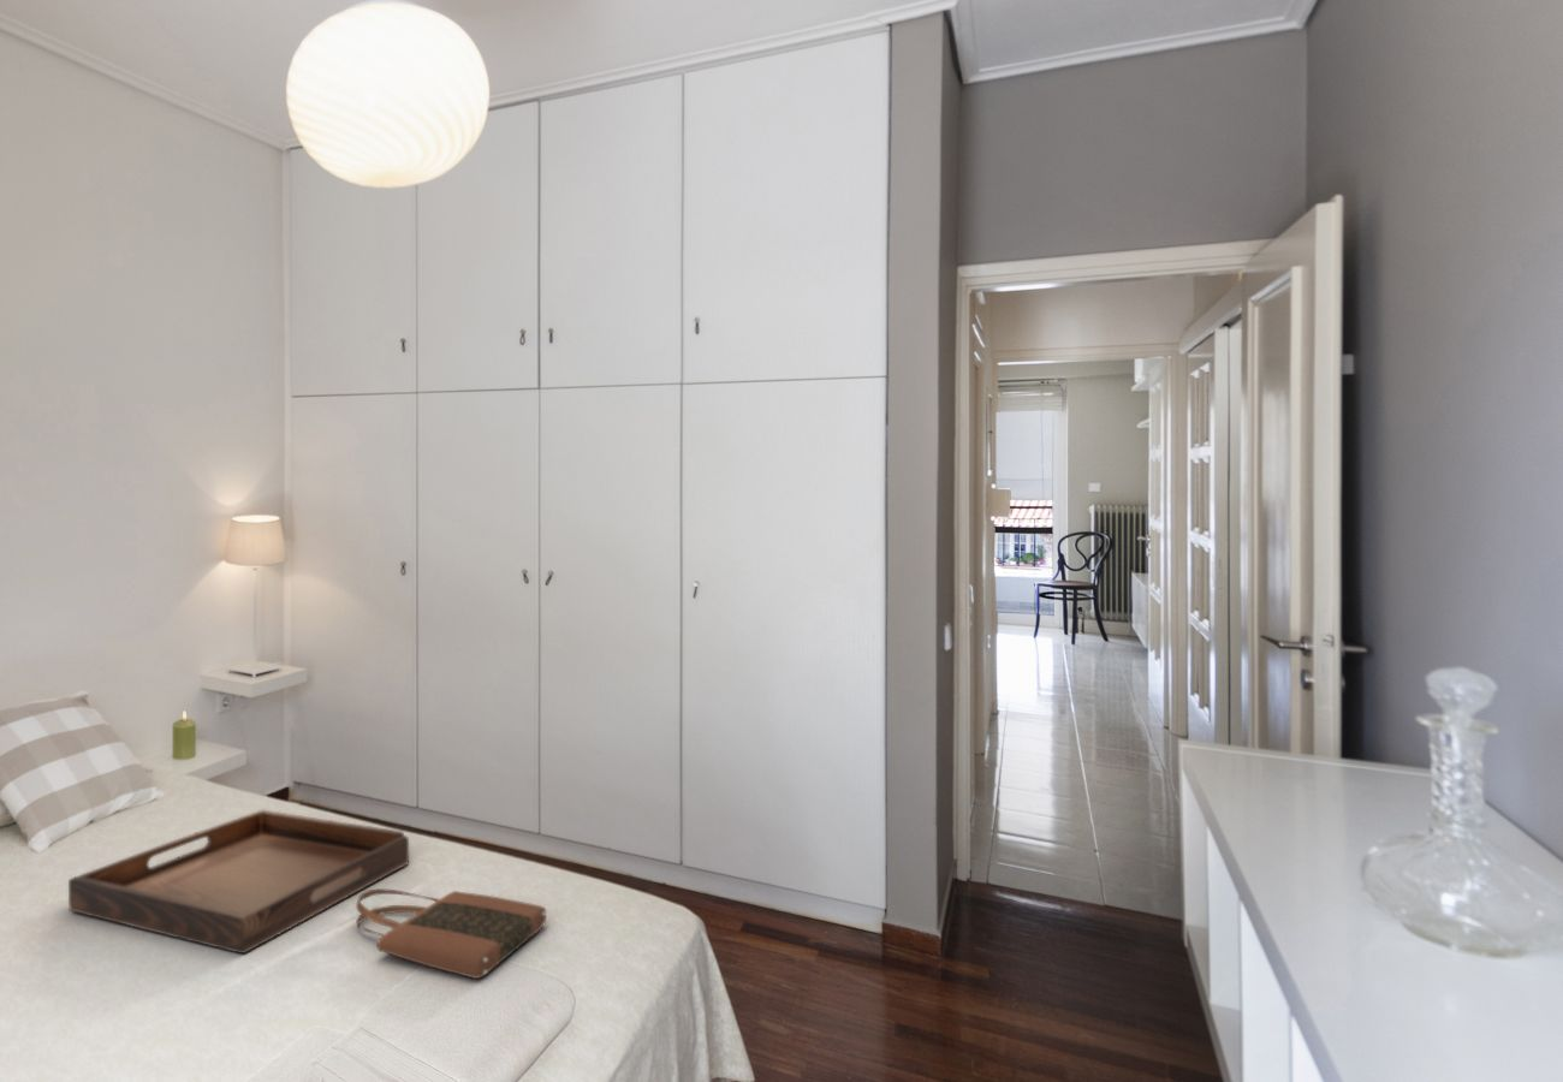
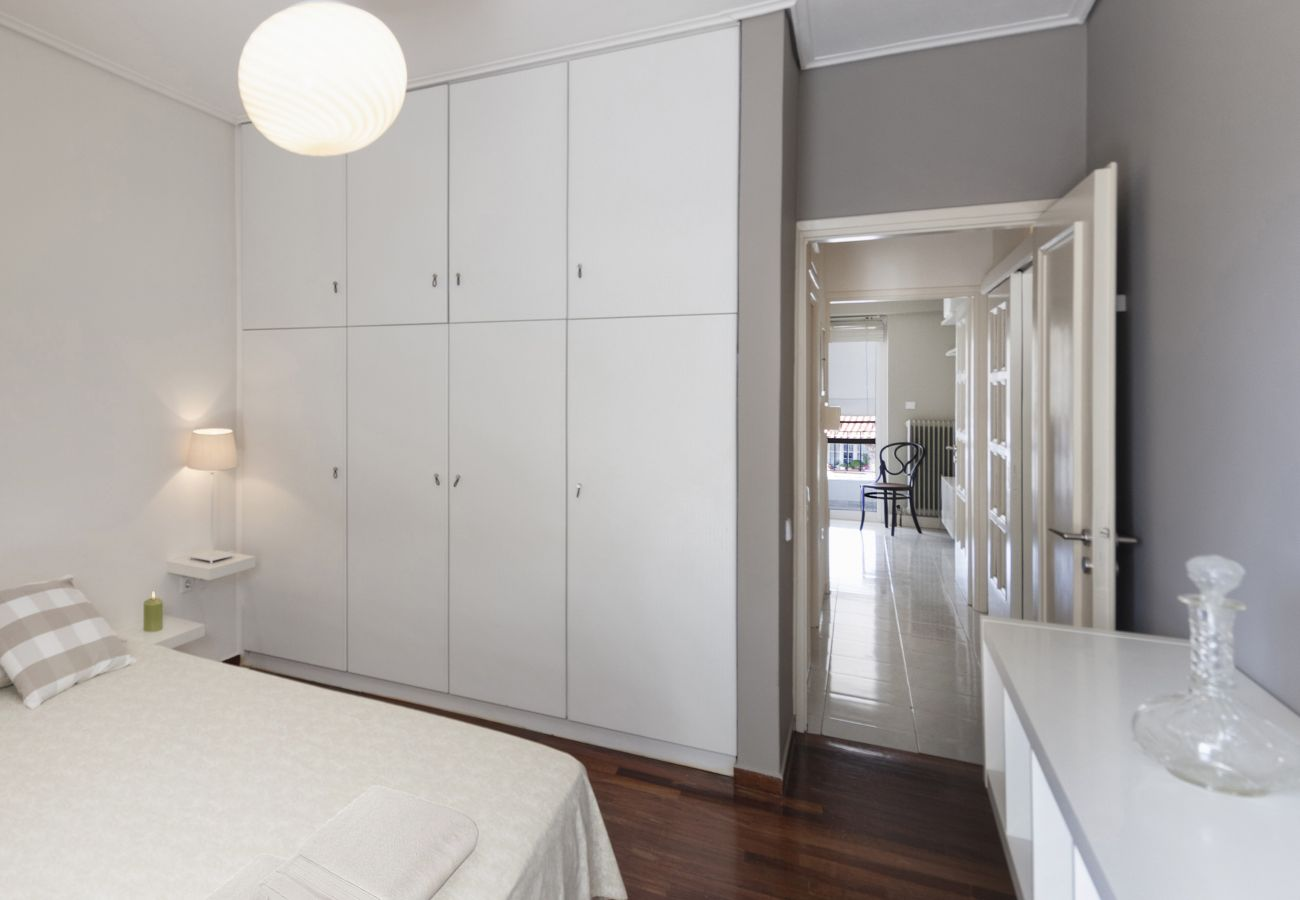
- serving tray [67,809,410,955]
- tote bag [355,887,547,980]
